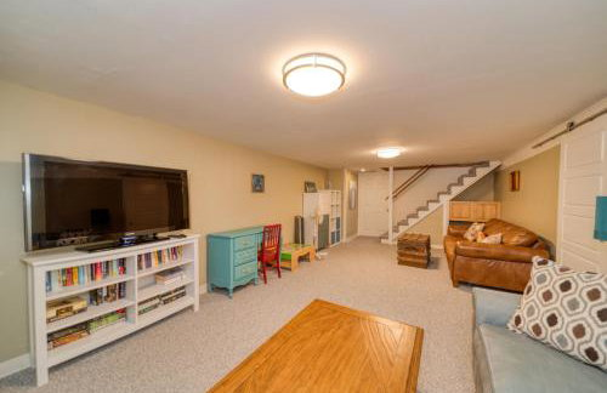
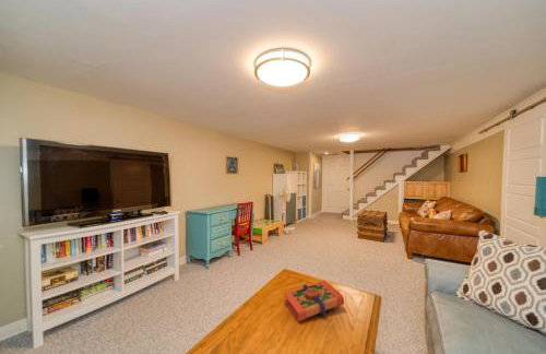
+ book [283,279,345,322]
